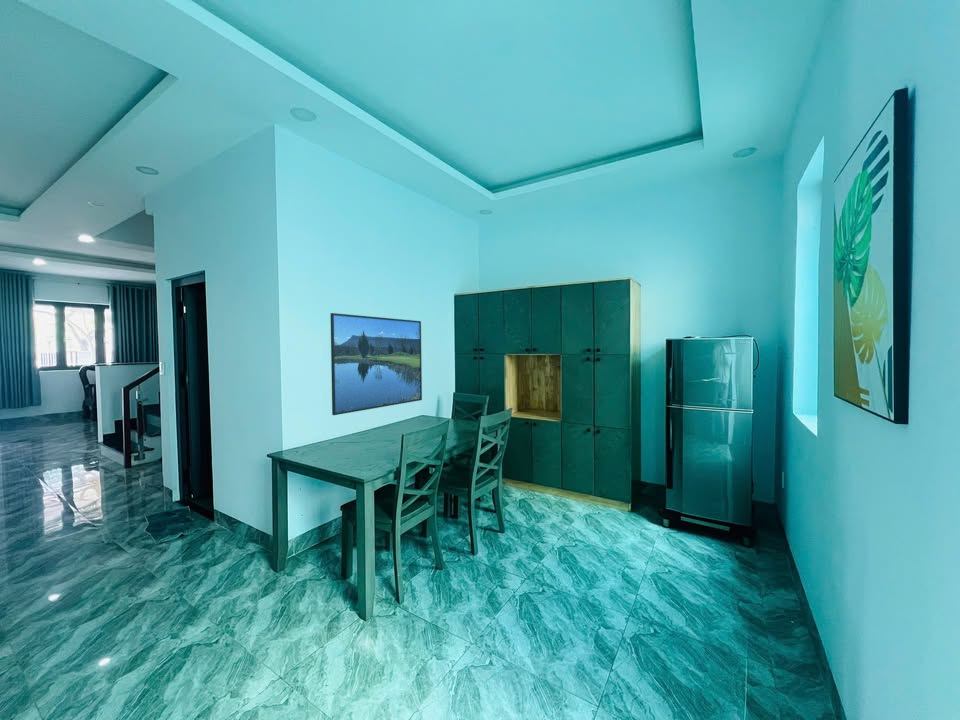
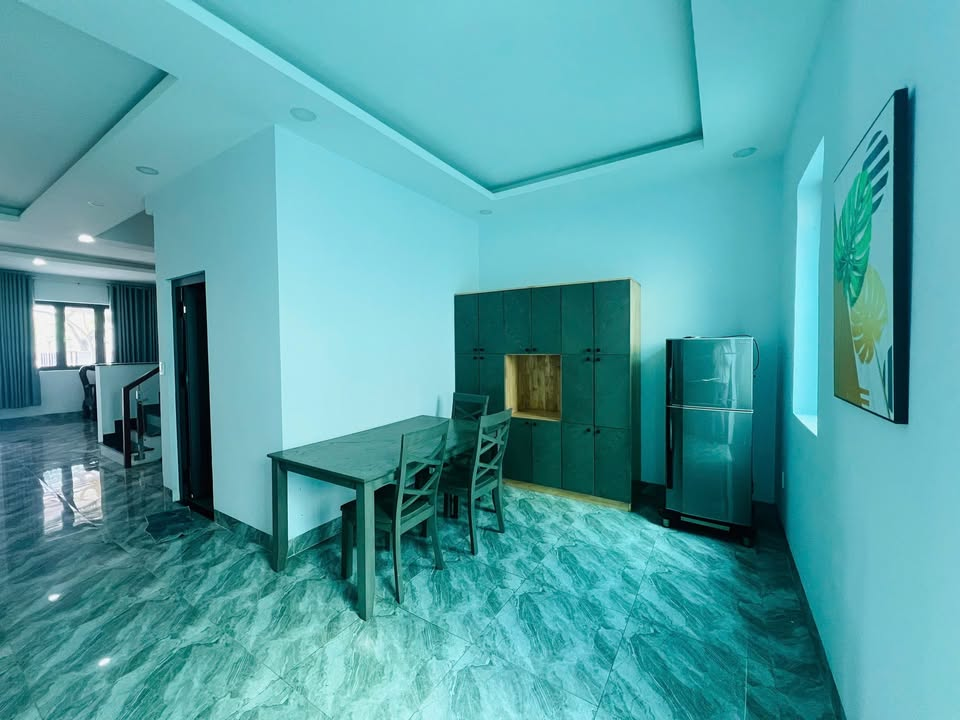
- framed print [329,312,423,416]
